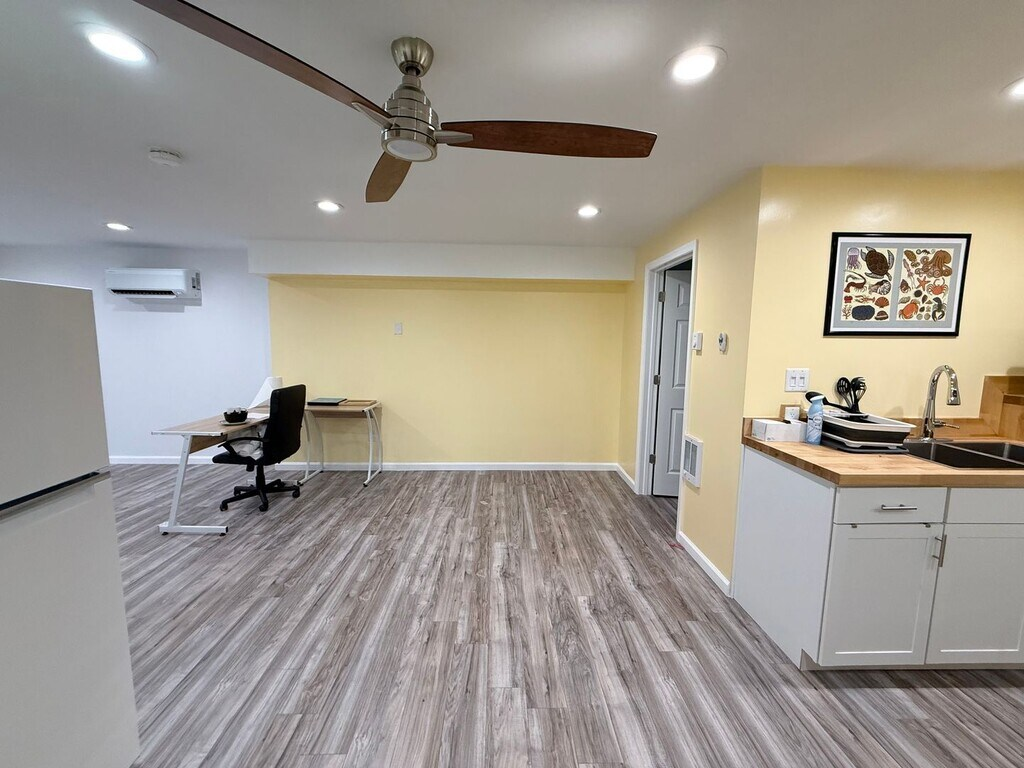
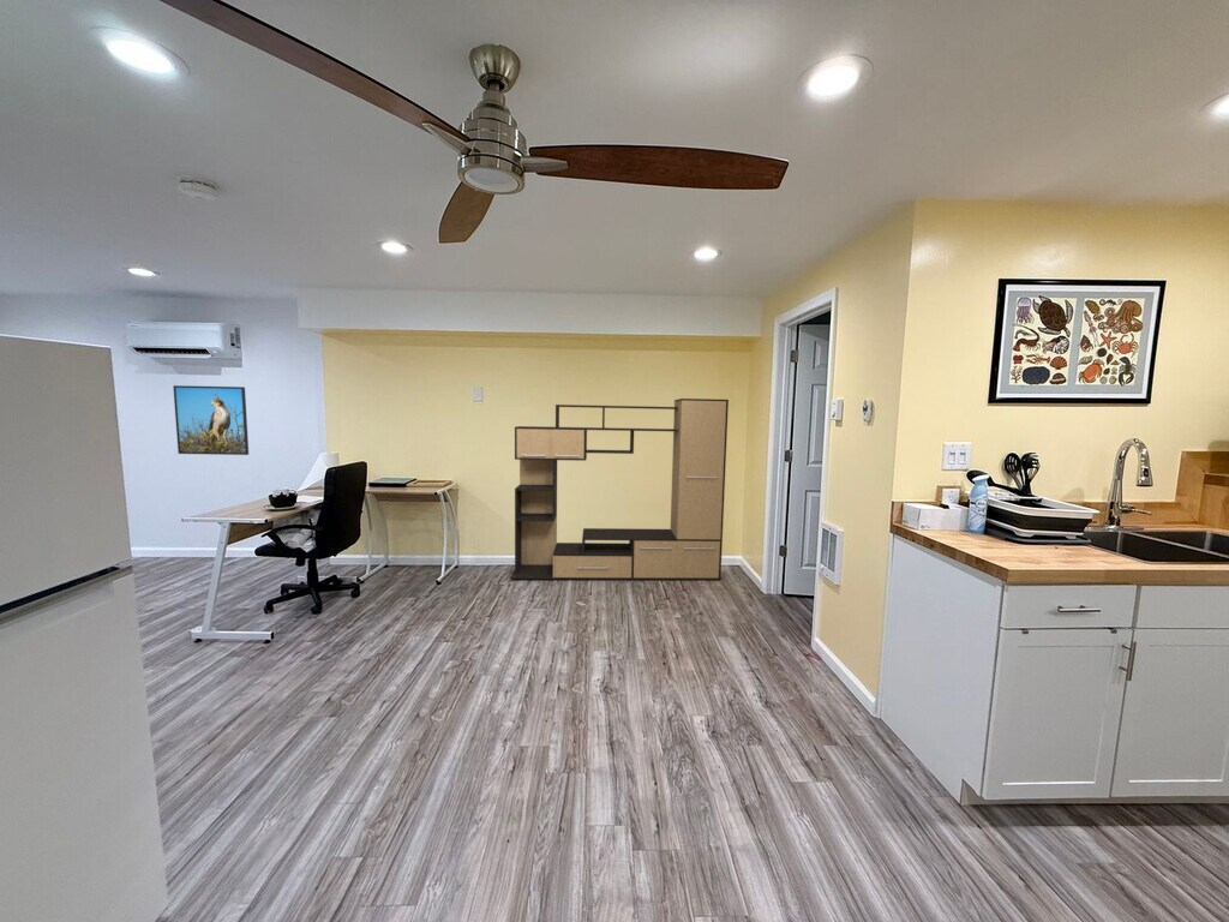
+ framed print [172,384,250,456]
+ media console [509,397,730,581]
